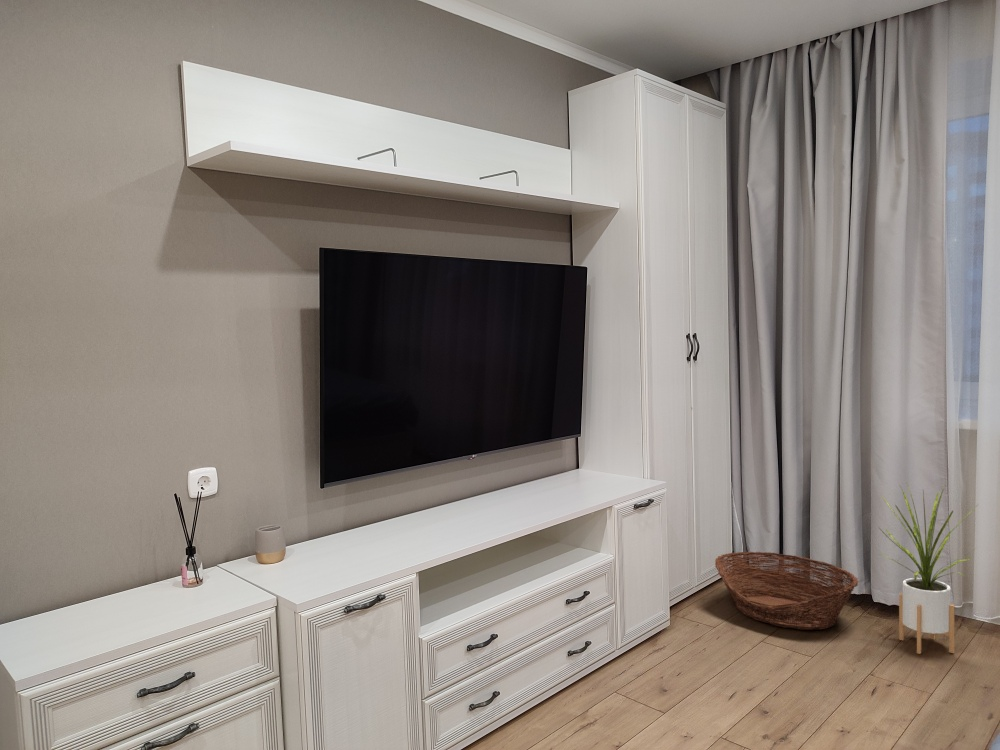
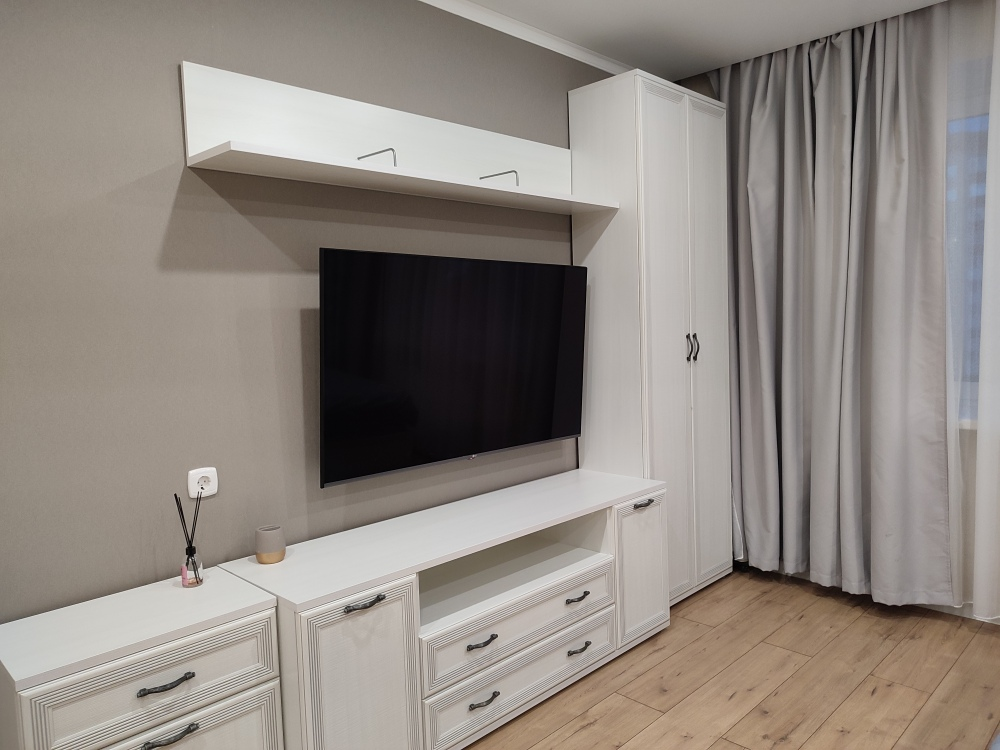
- basket [714,551,859,631]
- house plant [878,483,979,655]
